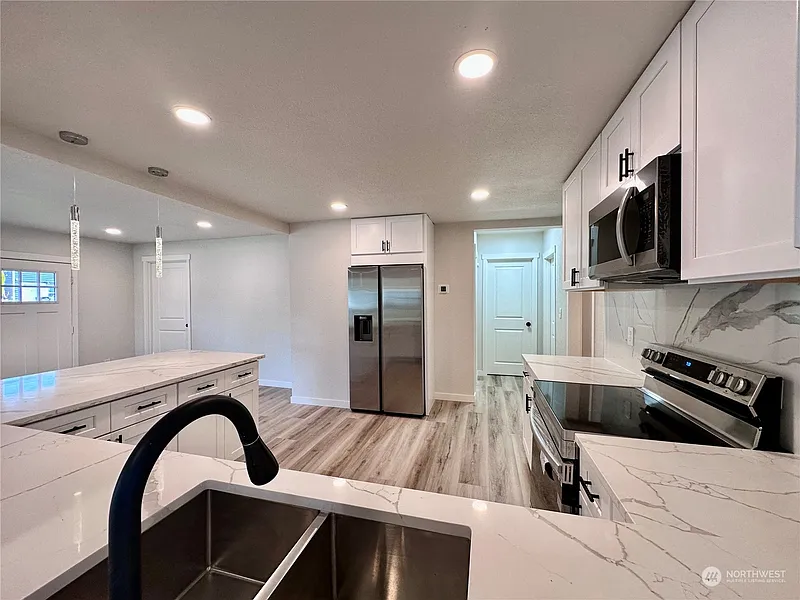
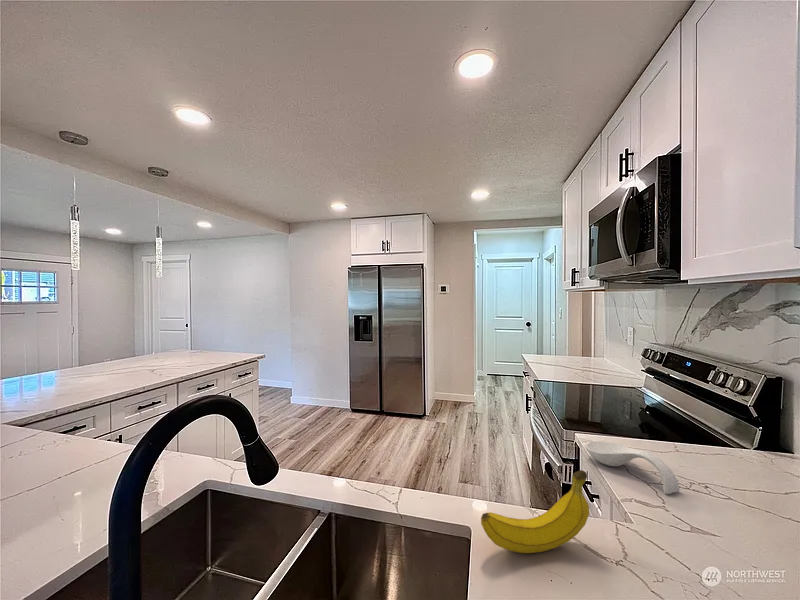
+ fruit [480,469,590,554]
+ spoon rest [584,440,680,495]
